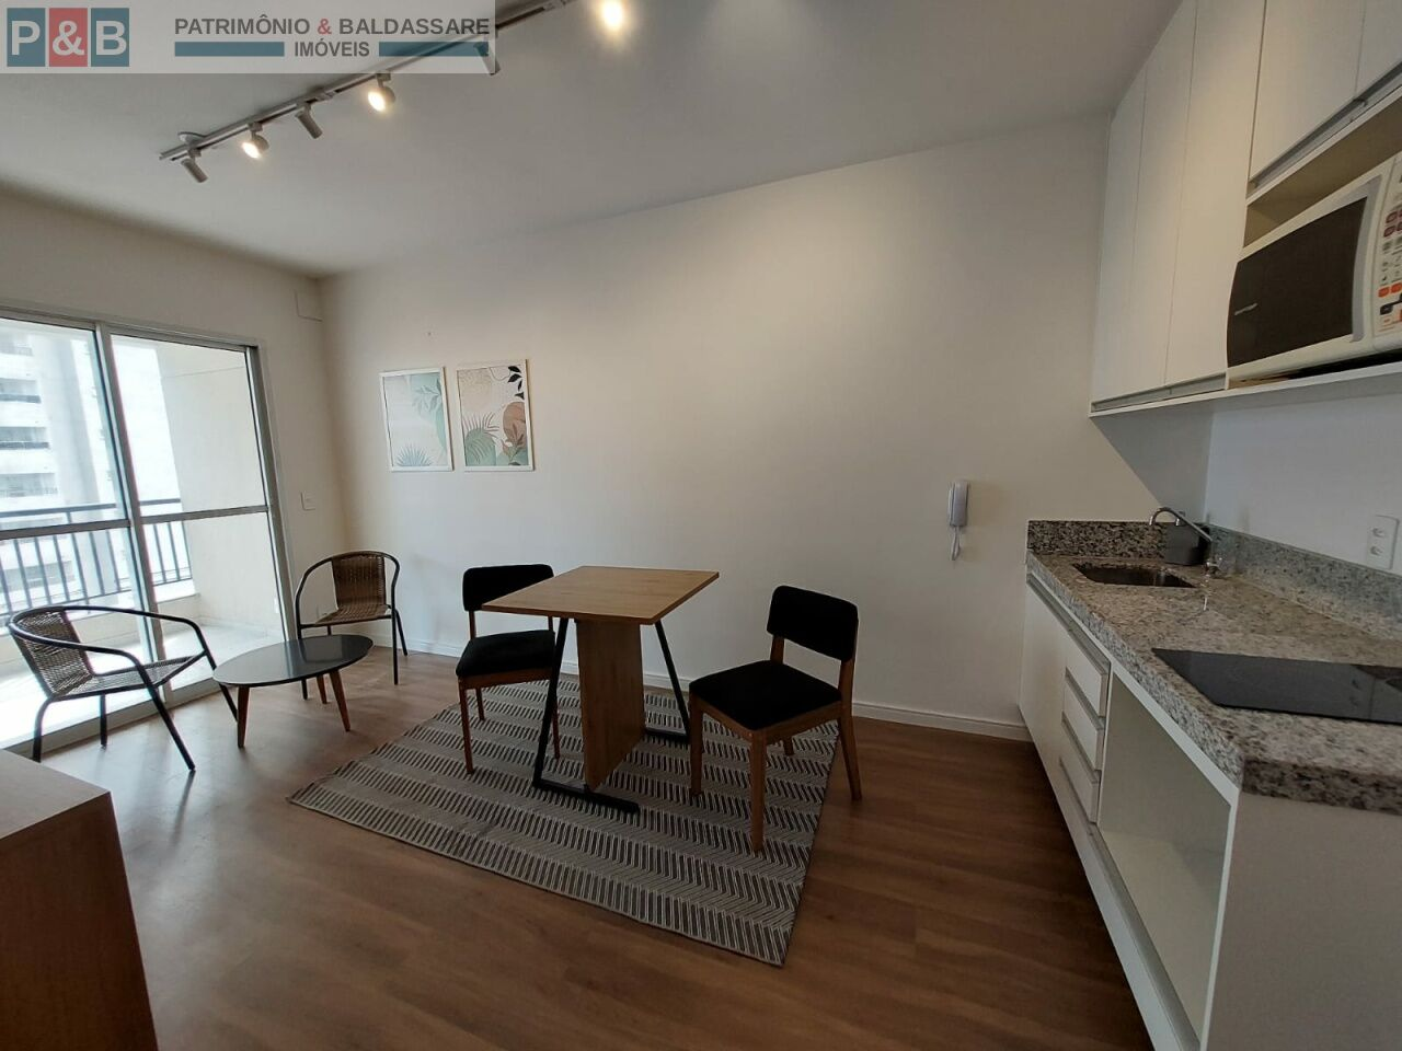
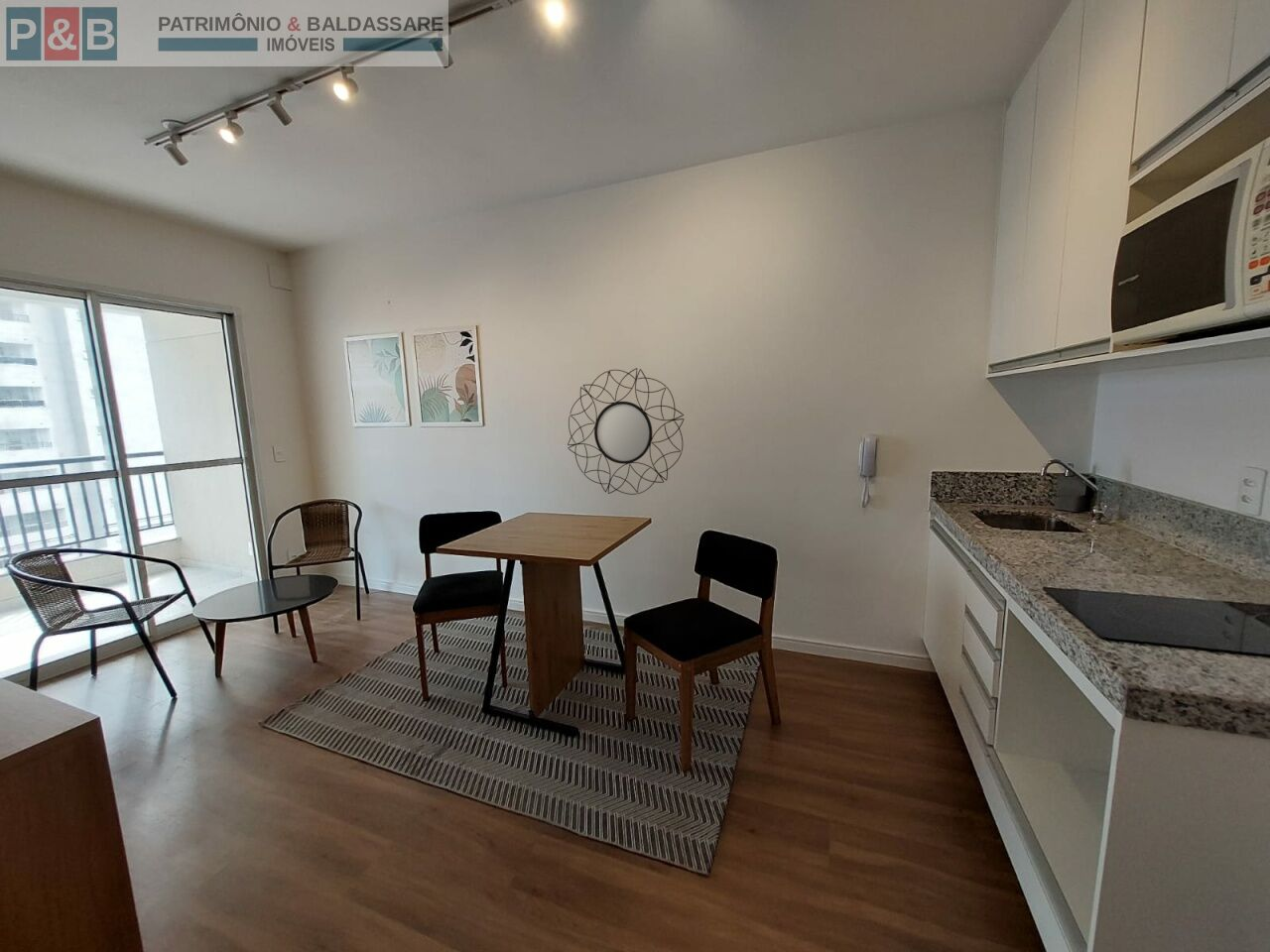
+ home mirror [567,367,686,496]
